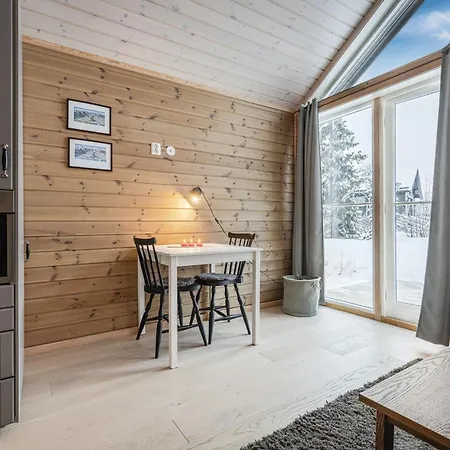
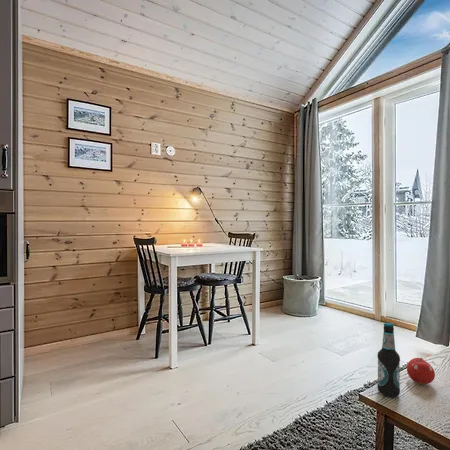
+ fruit [406,357,436,385]
+ bottle [376,322,401,398]
